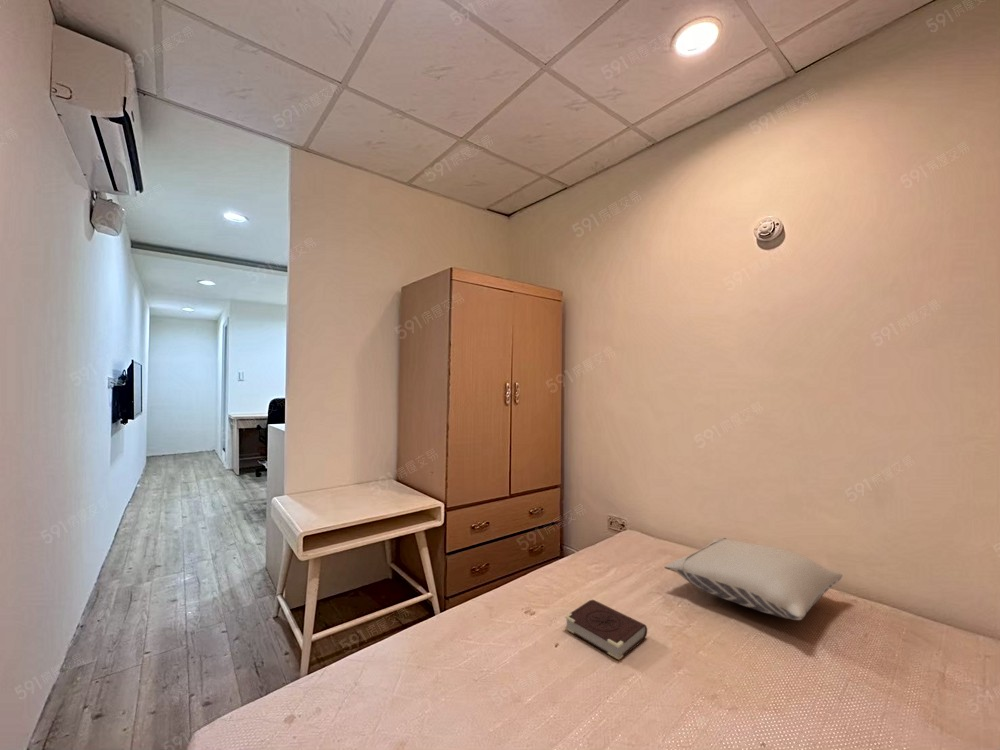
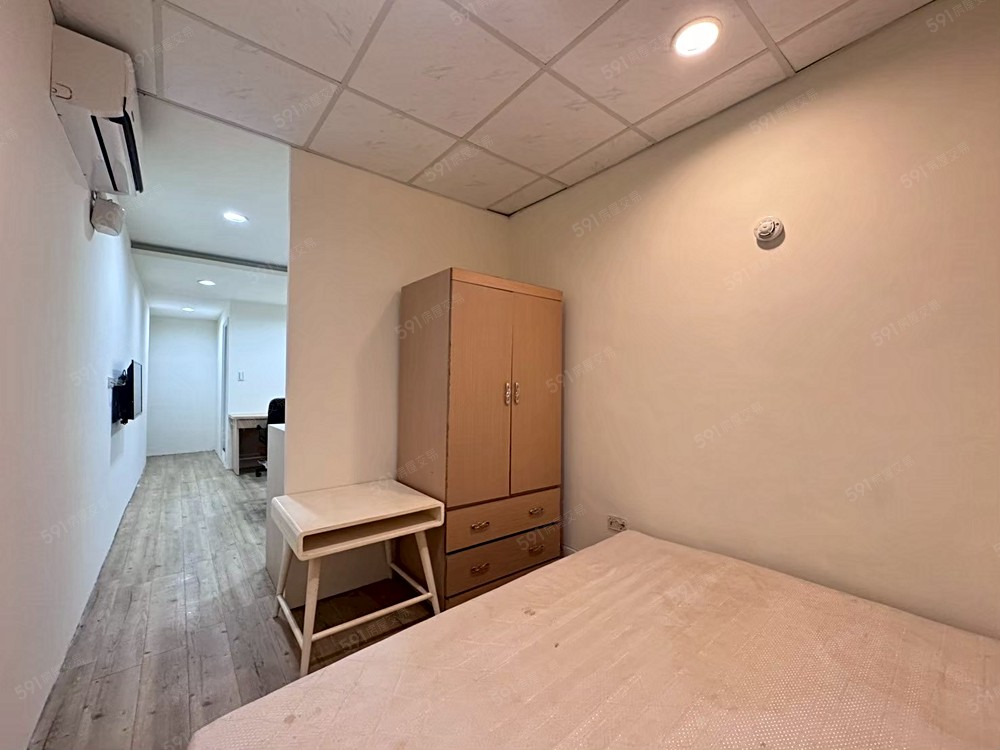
- pillow [663,537,843,621]
- book [563,599,648,660]
